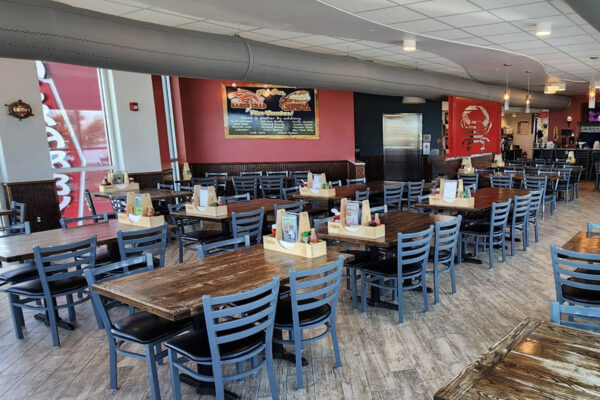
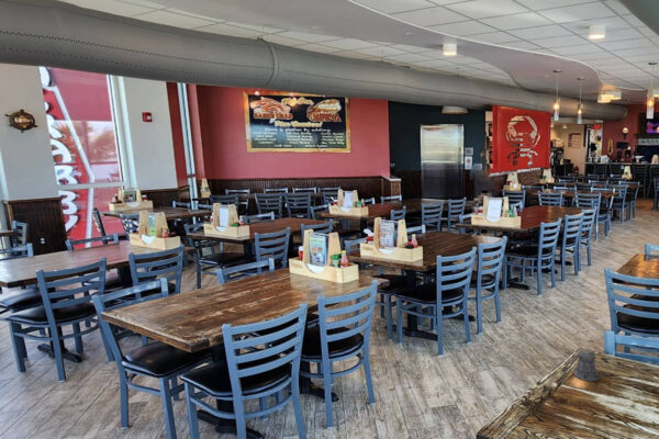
+ pepper shaker [565,350,600,382]
